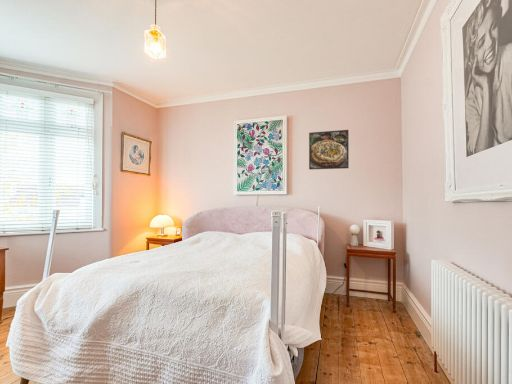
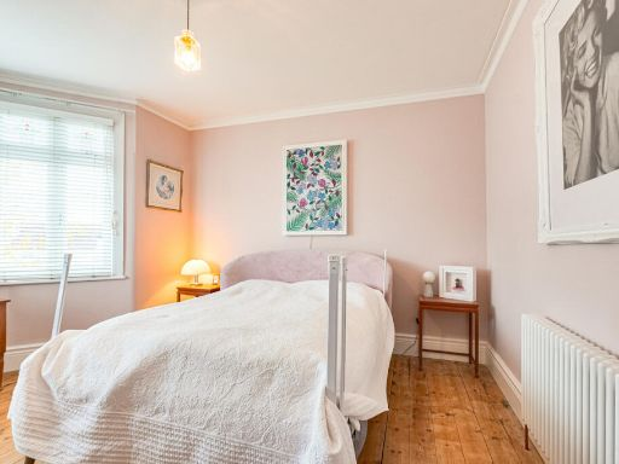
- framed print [308,129,350,170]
